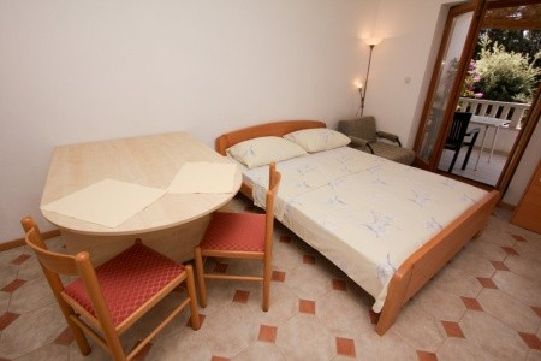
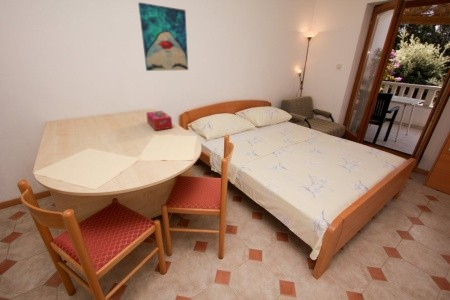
+ wall art [137,1,189,72]
+ tissue box [145,110,173,131]
